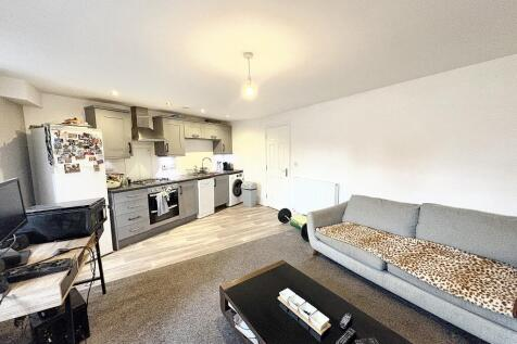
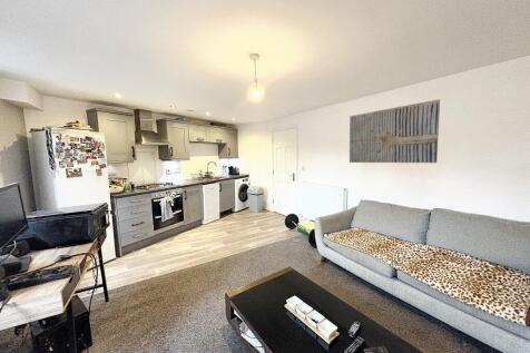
+ wall art [349,98,441,164]
